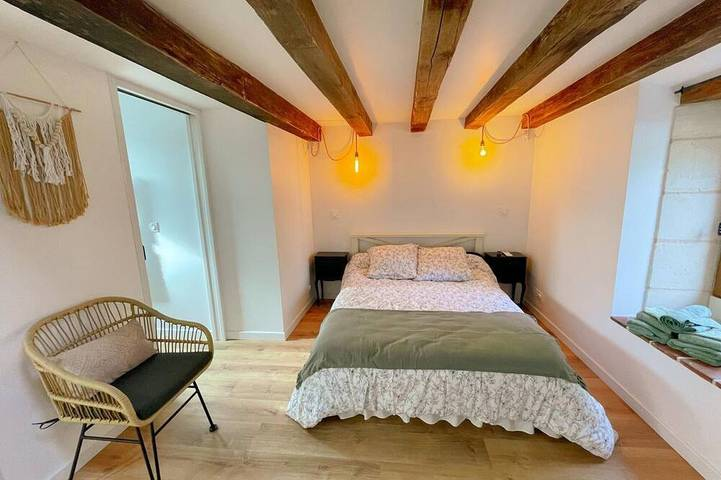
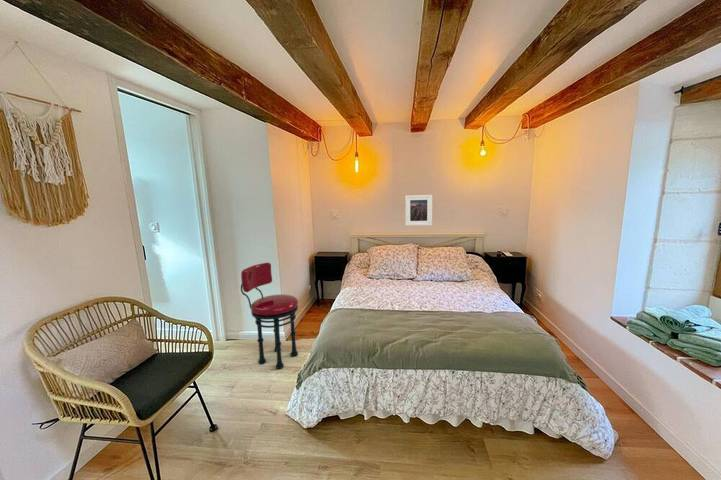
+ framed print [404,194,433,227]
+ stool [240,261,299,370]
